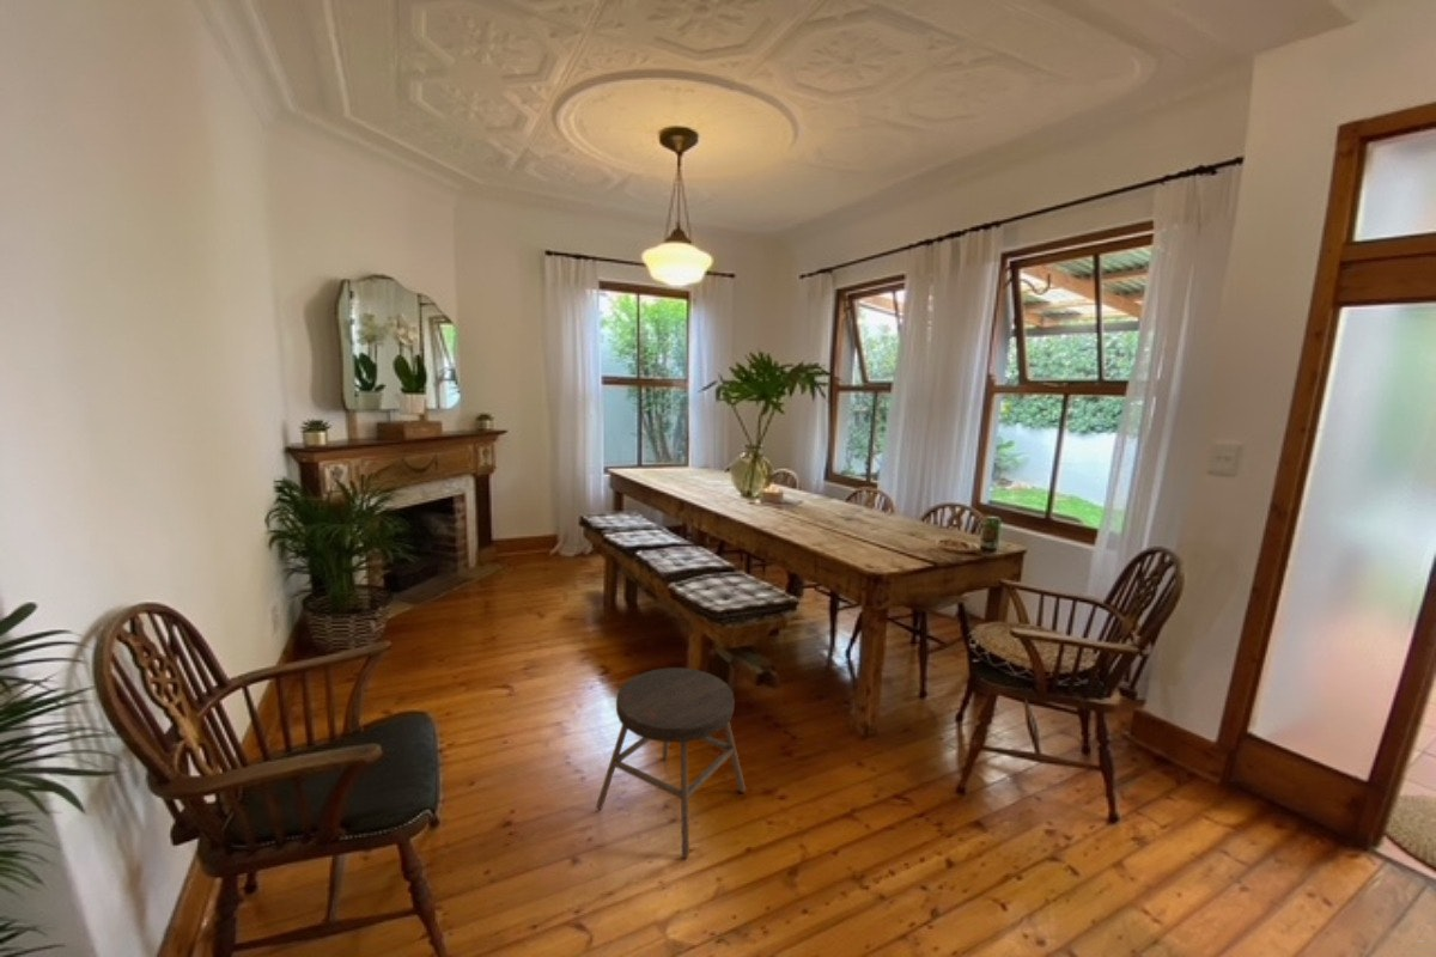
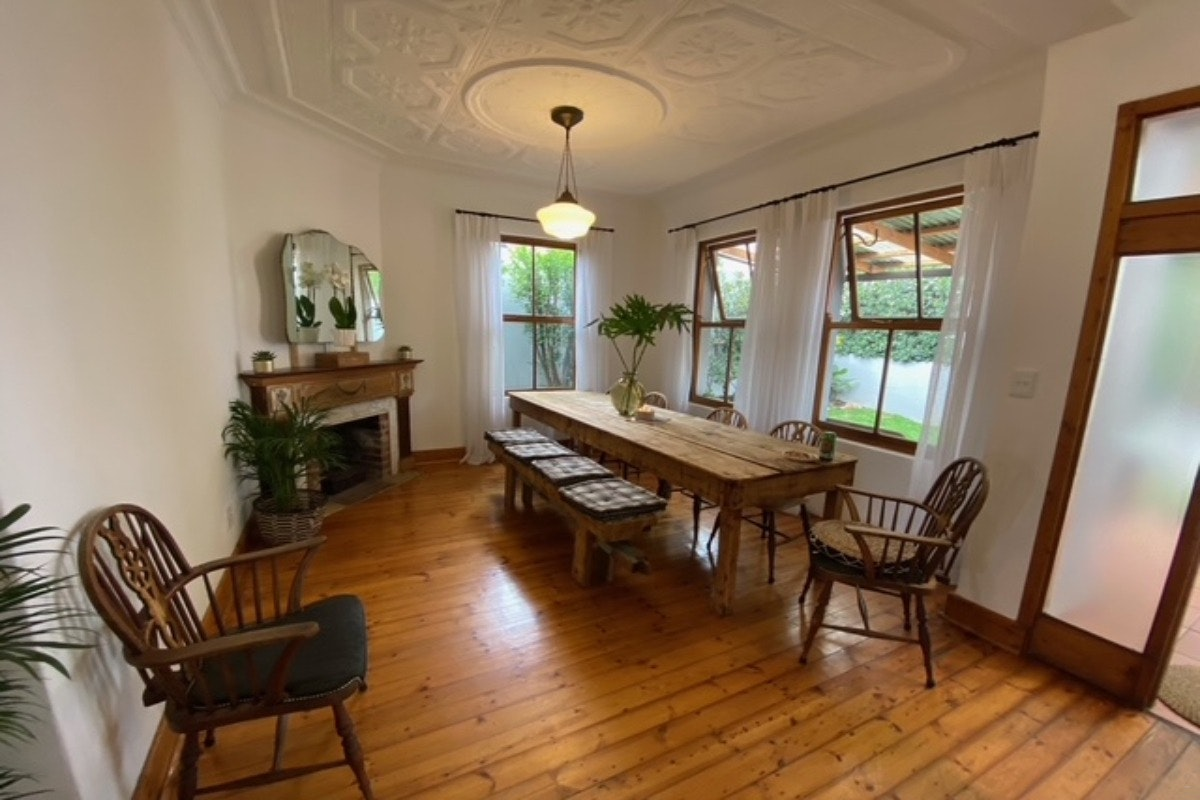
- stool [595,666,747,859]
